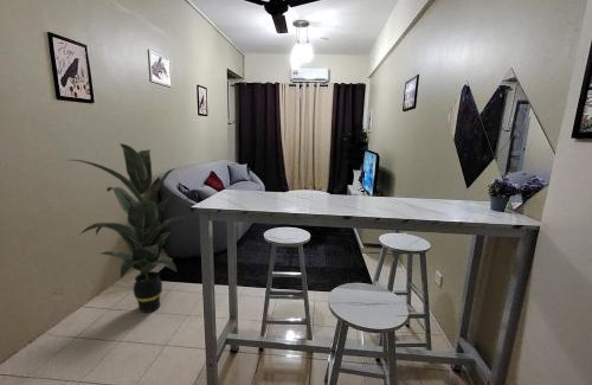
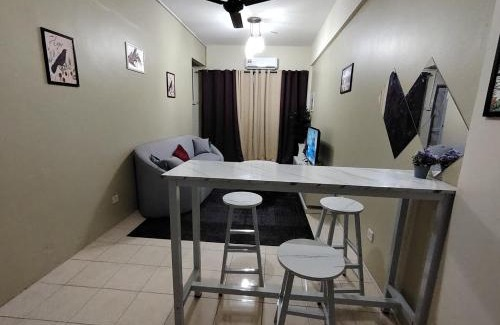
- indoor plant [64,142,192,314]
